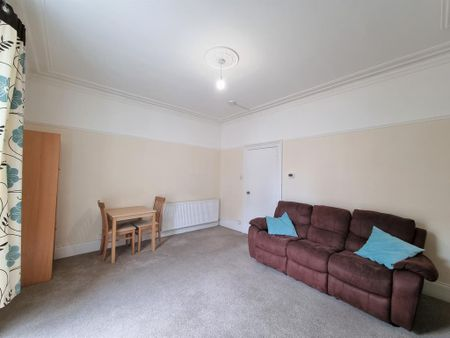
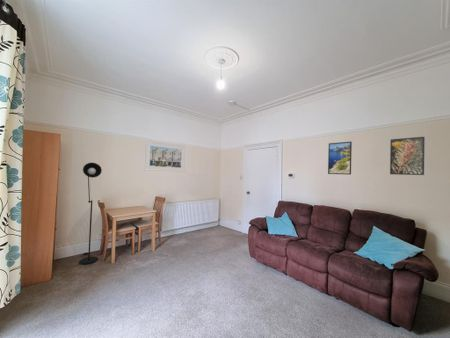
+ floor lamp [78,162,103,266]
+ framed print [389,136,426,176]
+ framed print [327,141,353,176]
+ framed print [144,140,186,173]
